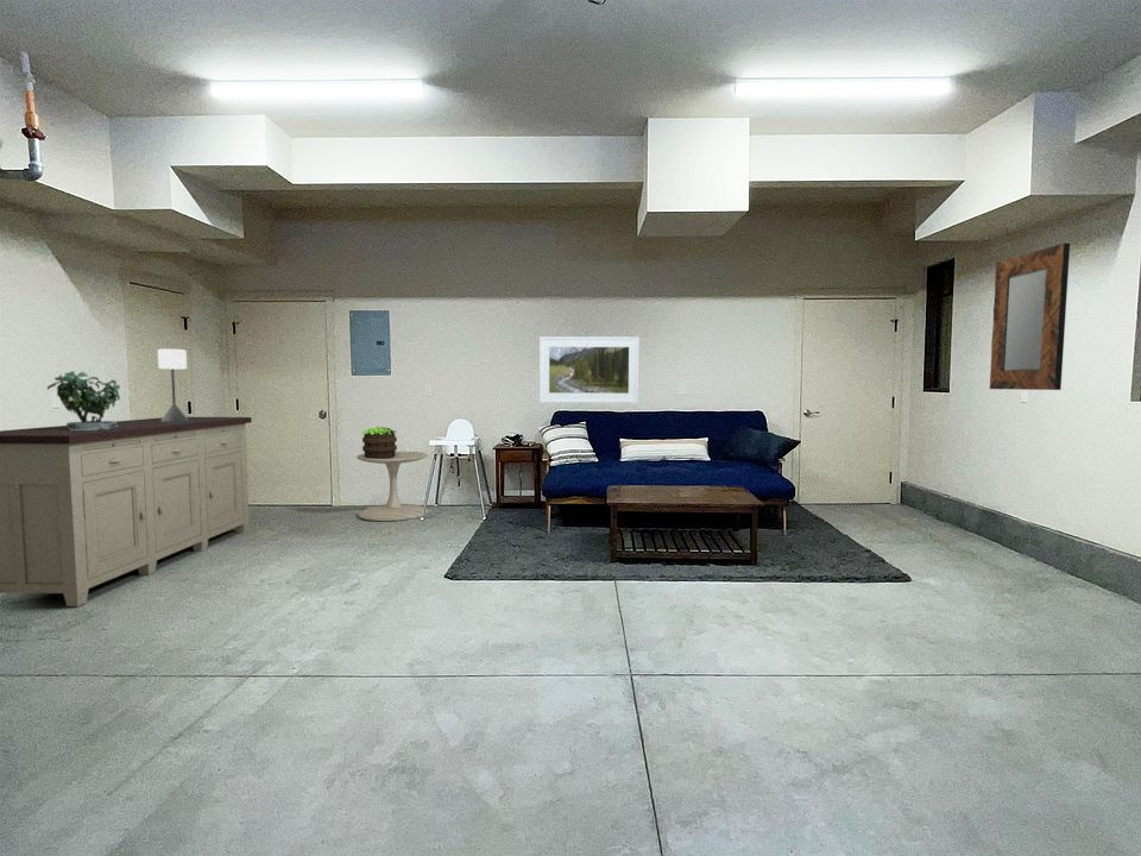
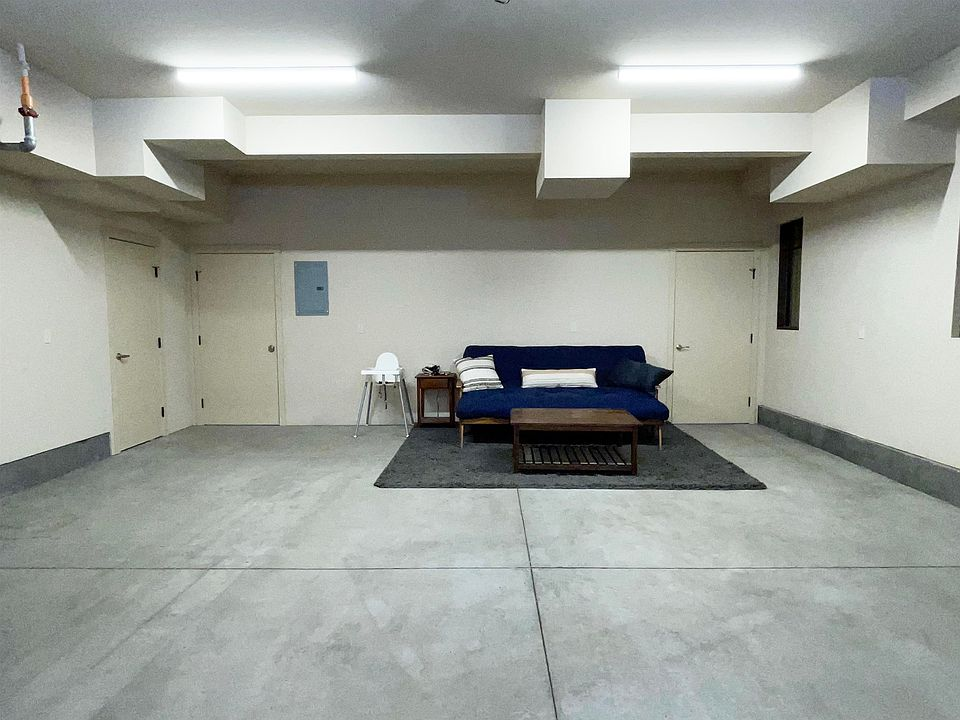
- table lamp [157,348,189,422]
- potted plant [46,367,121,430]
- side table [355,451,430,522]
- potted plant [360,426,398,459]
- home mirror [989,243,1071,391]
- sideboard [0,416,253,608]
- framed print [538,335,641,404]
